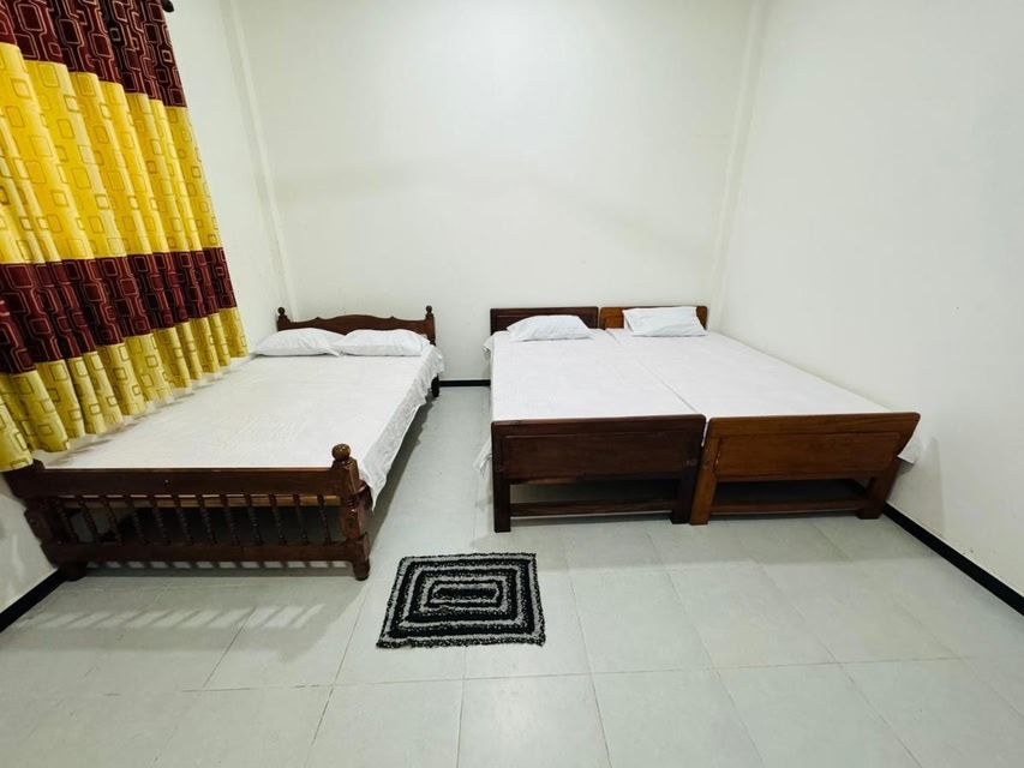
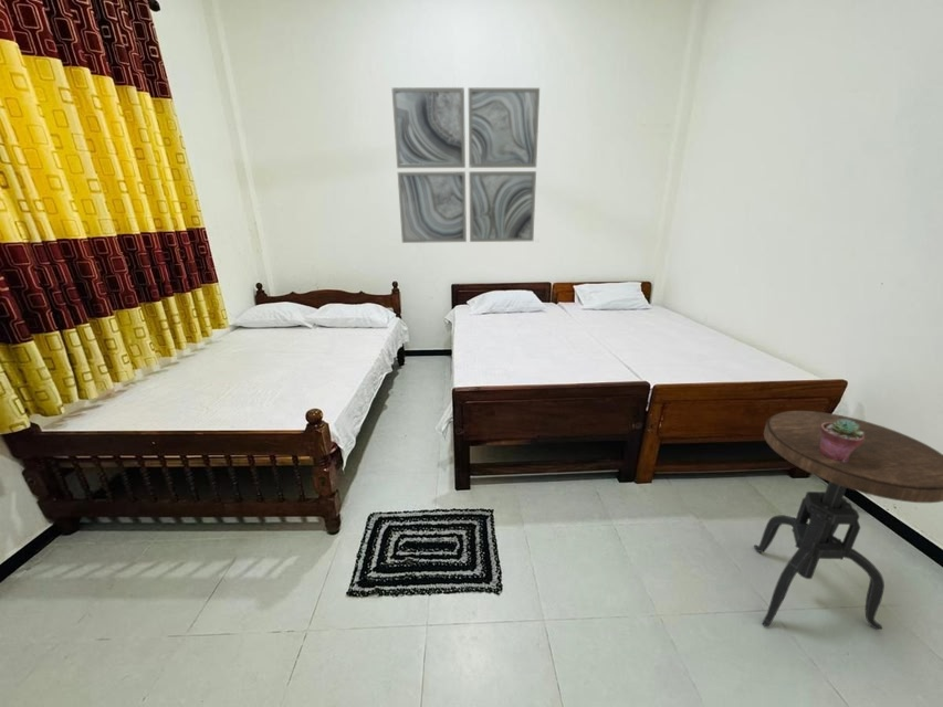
+ wall art [390,86,541,244]
+ side table [753,410,943,630]
+ potted succulent [819,419,865,462]
